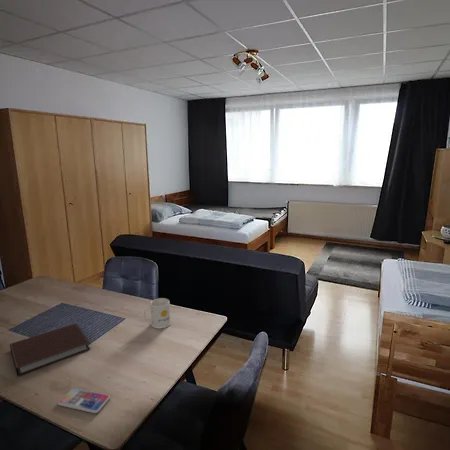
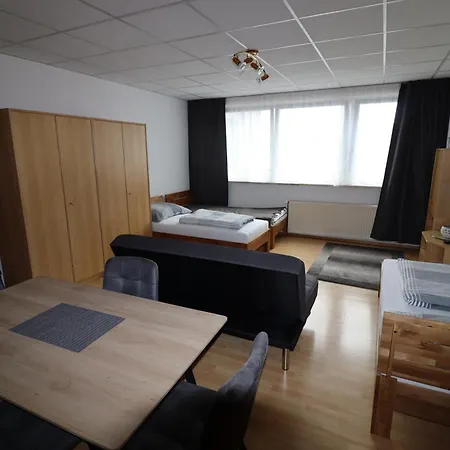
- smartphone [57,387,111,414]
- mug [143,297,172,330]
- notebook [9,323,91,377]
